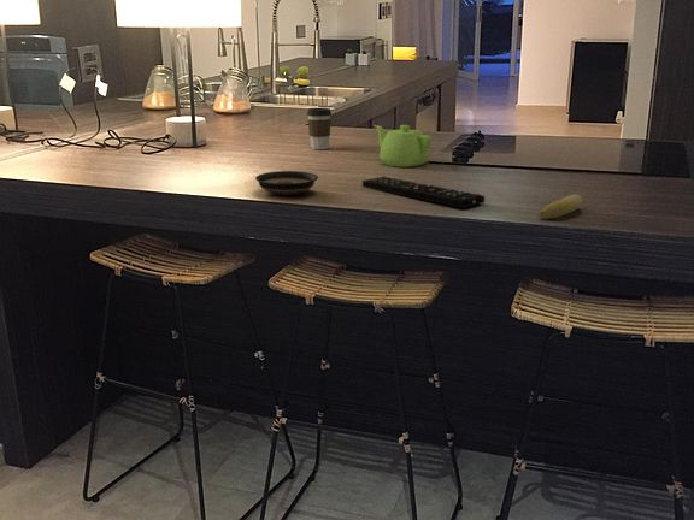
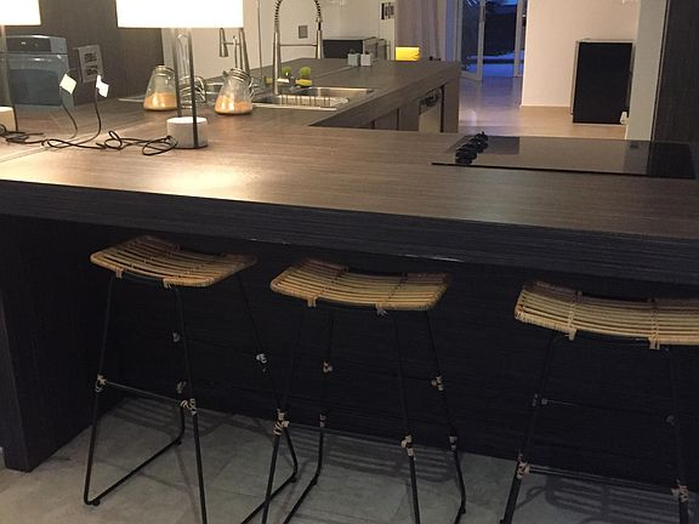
- remote control [361,176,486,209]
- saucer [254,170,319,196]
- teapot [374,124,433,169]
- fruit [539,193,584,220]
- coffee cup [306,107,333,150]
